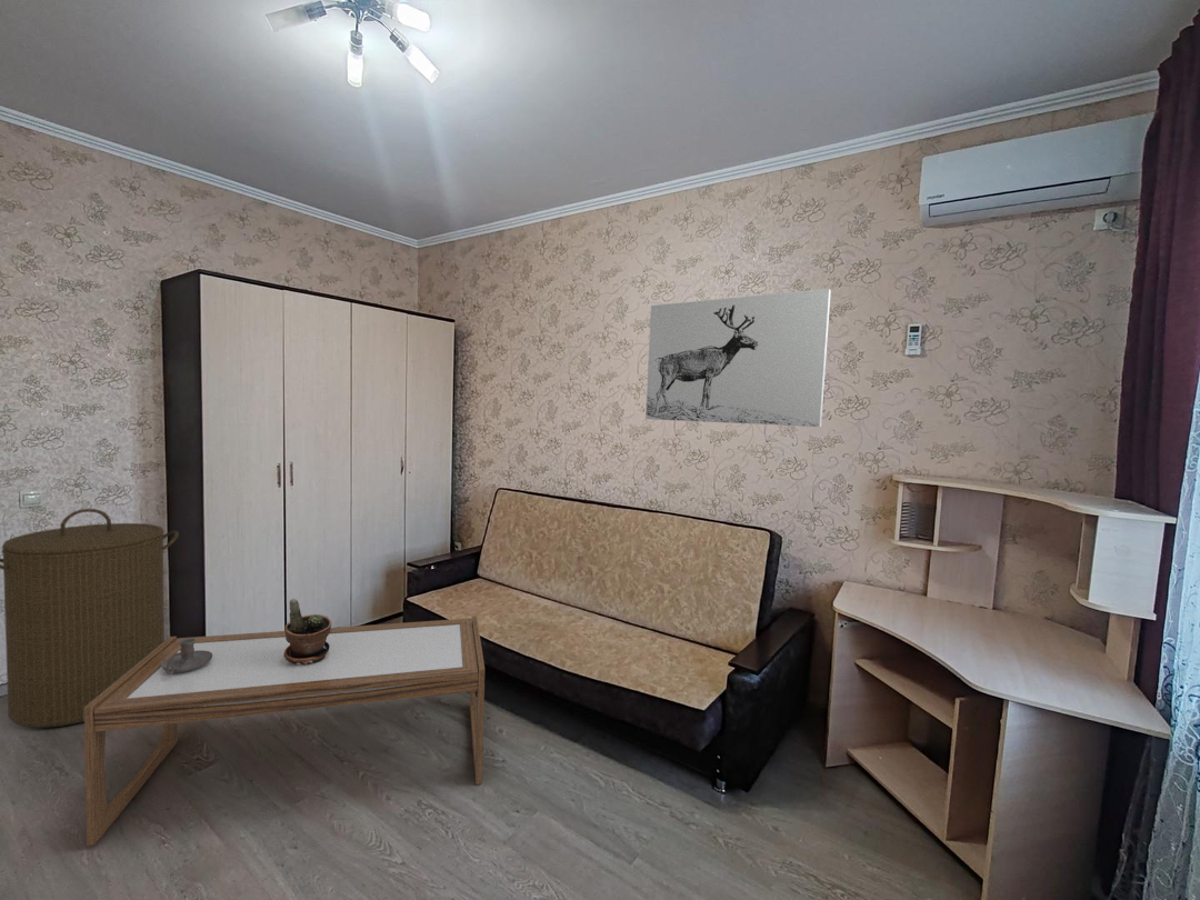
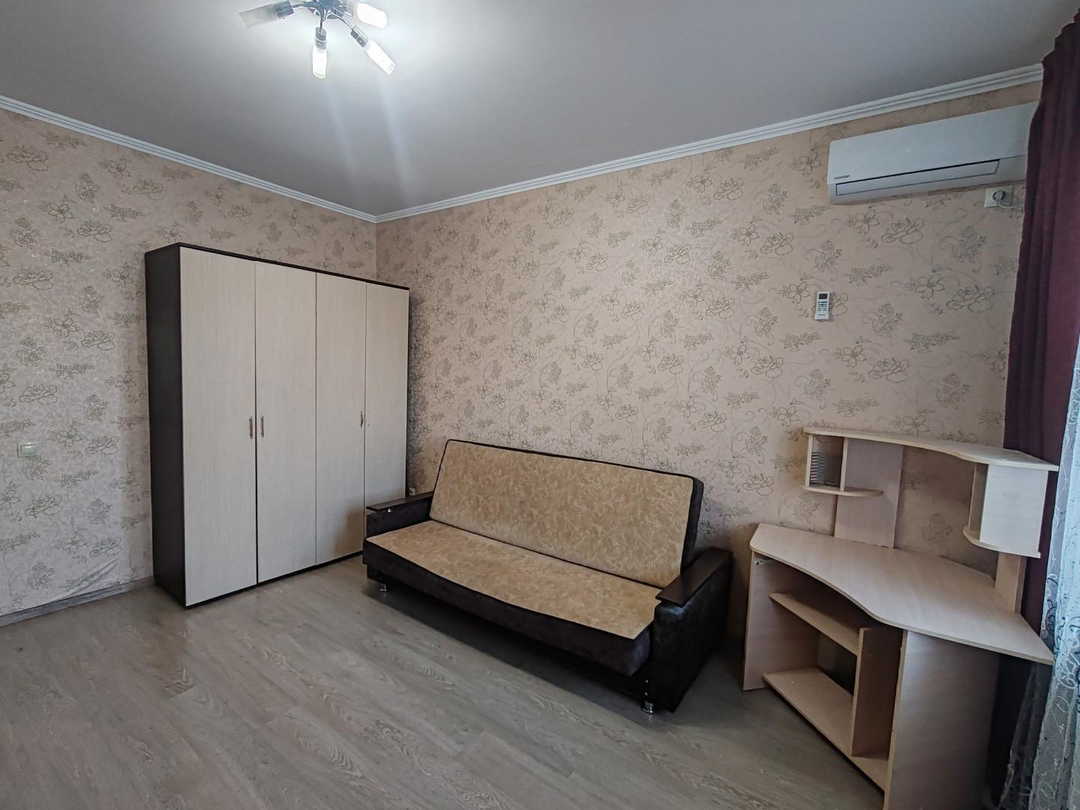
- potted plant [283,598,332,664]
- laundry hamper [0,508,180,729]
- wall art [644,288,832,428]
- candle holder [161,637,212,674]
- coffee table [83,616,486,847]
